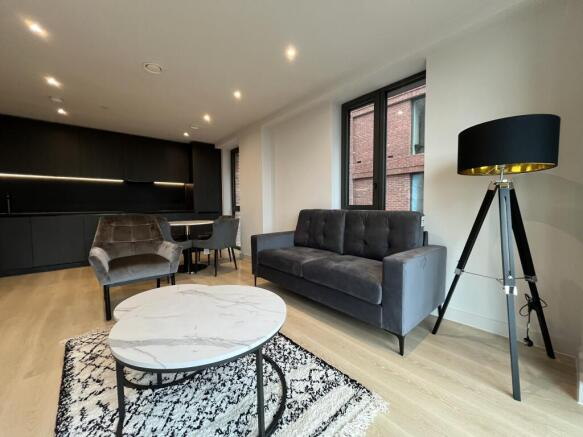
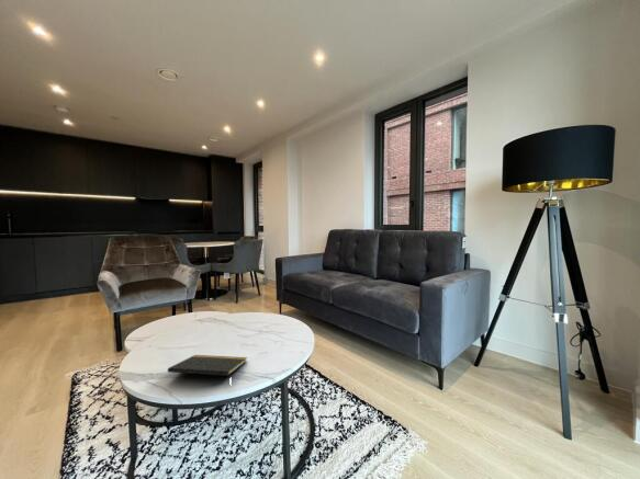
+ notepad [167,354,248,377]
